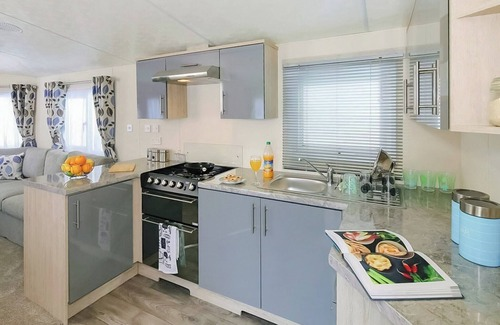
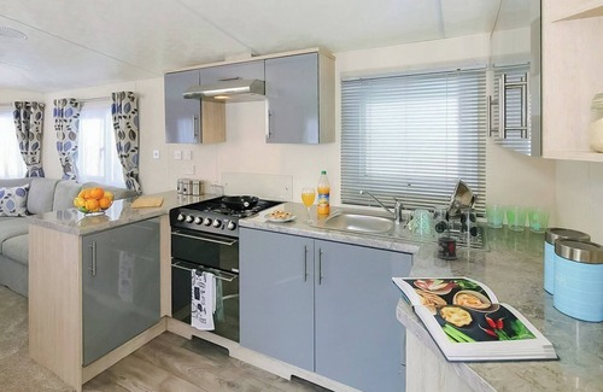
+ mug [437,234,467,261]
